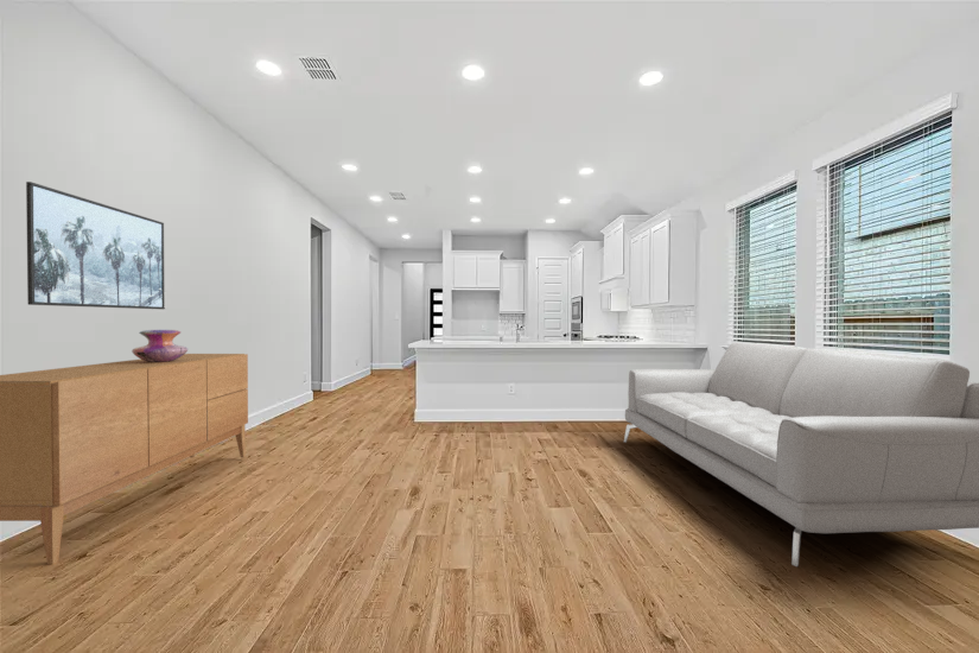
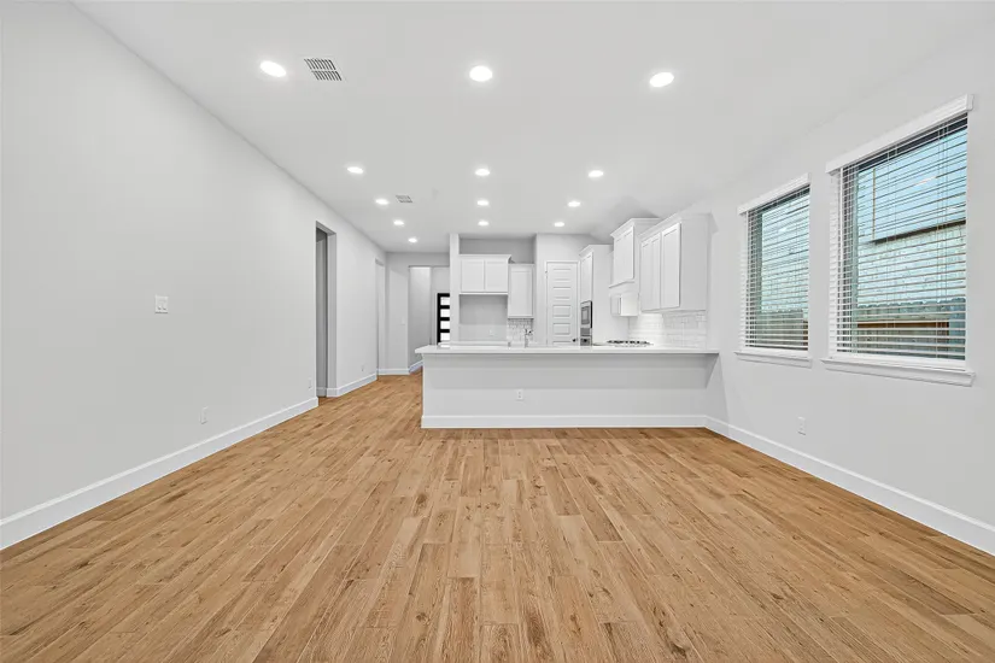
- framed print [25,180,166,310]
- sideboard [0,353,249,565]
- sofa [623,342,979,568]
- decorative vase [131,329,189,362]
